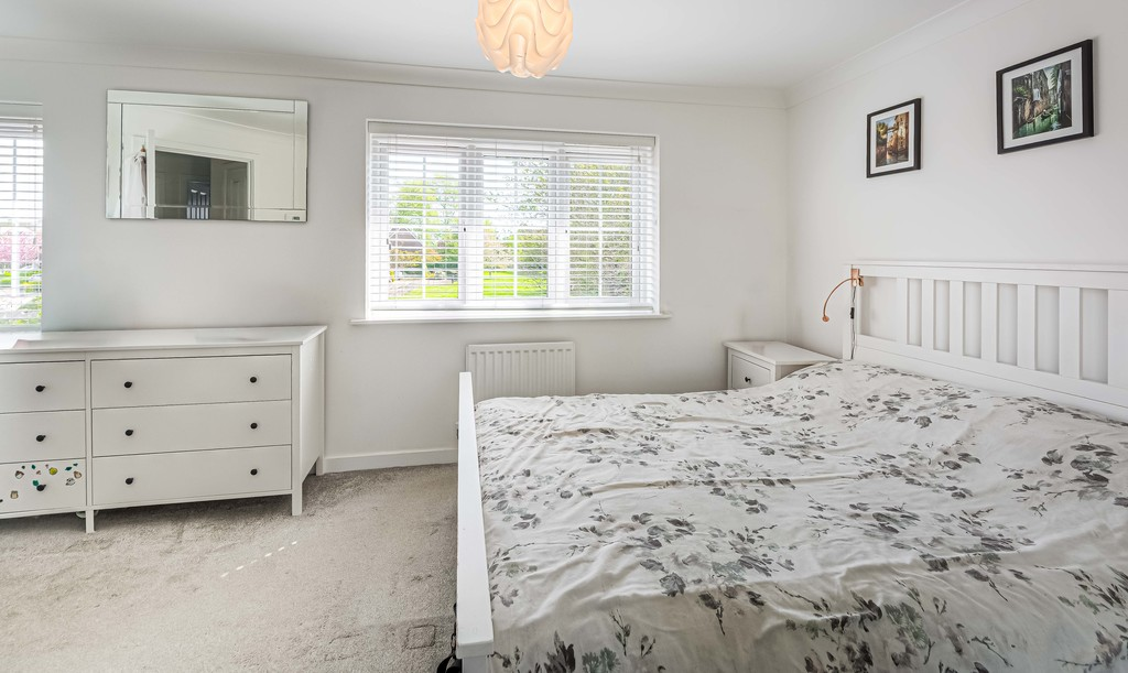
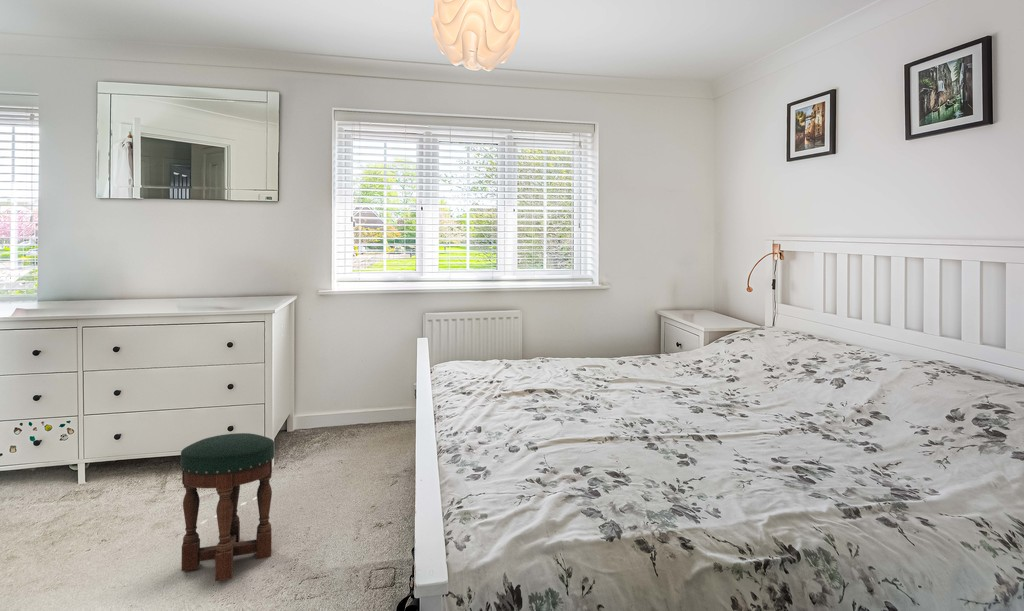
+ stool [180,432,275,582]
